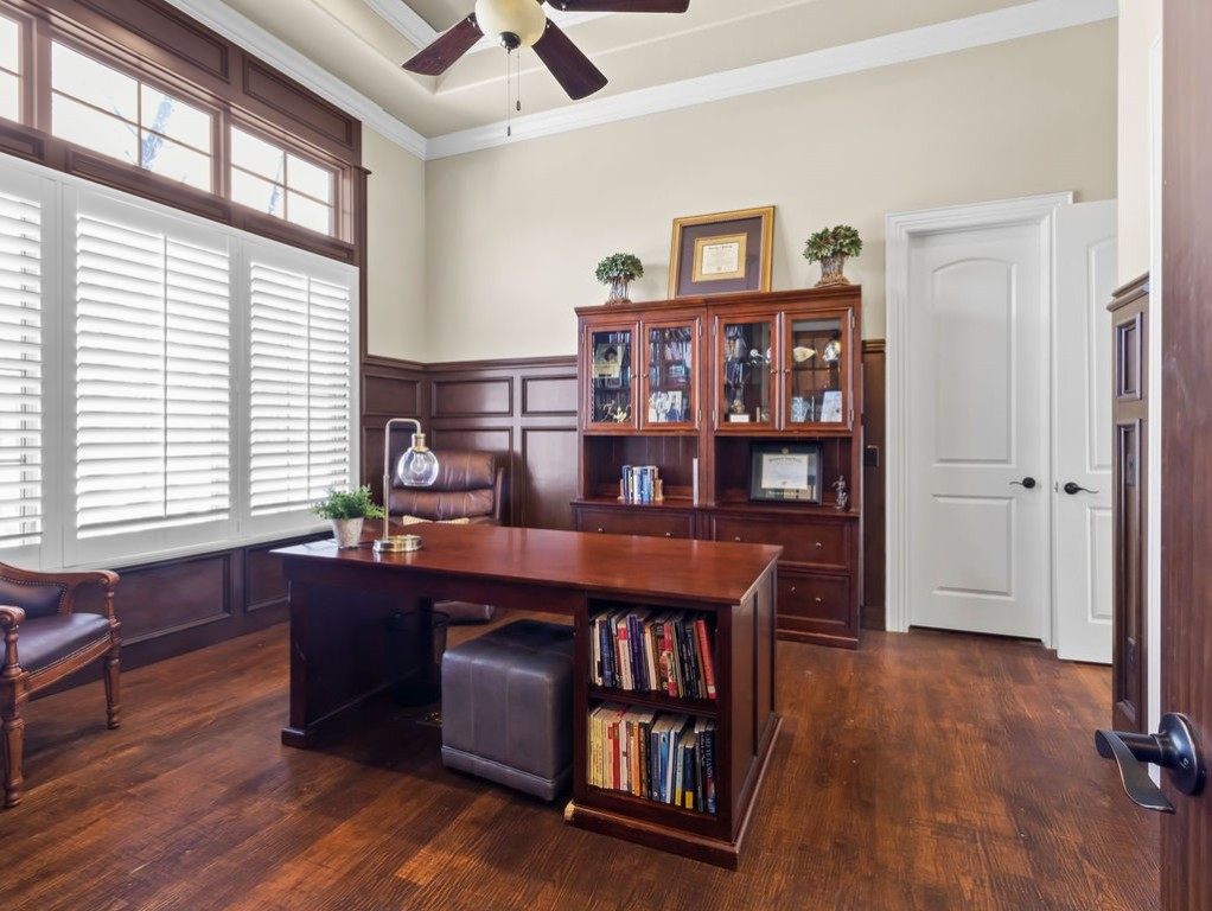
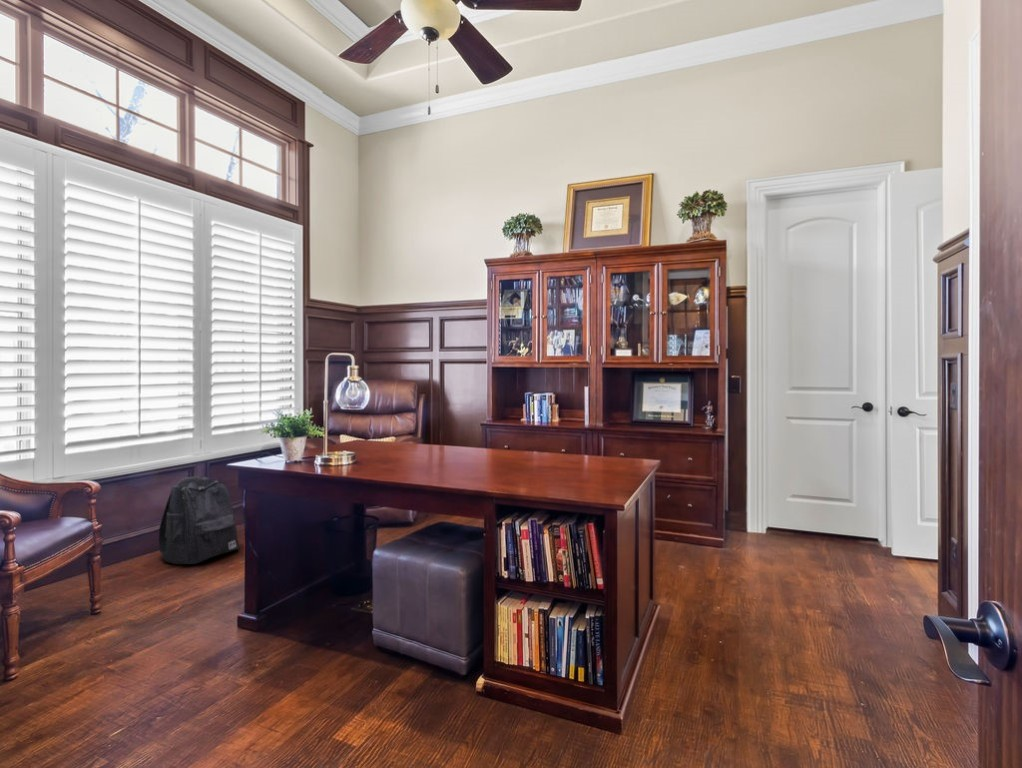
+ backpack [157,475,240,565]
